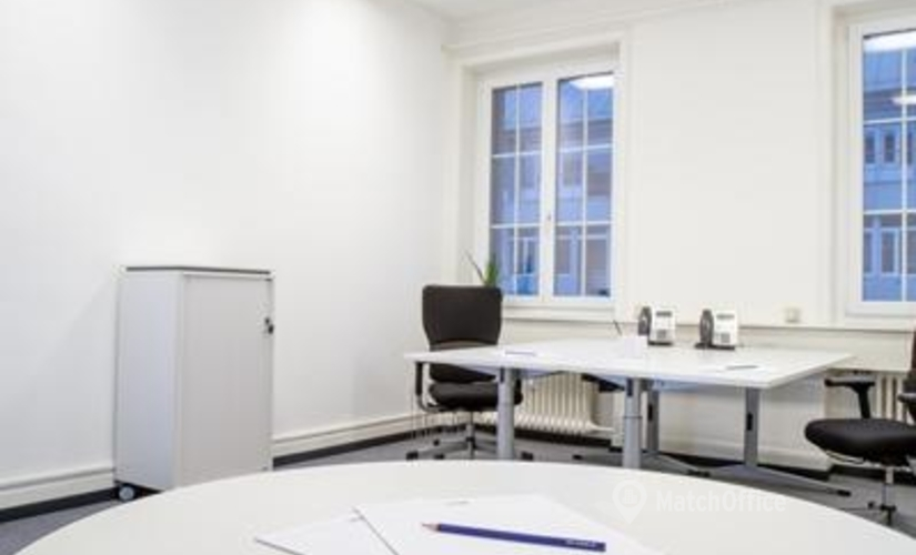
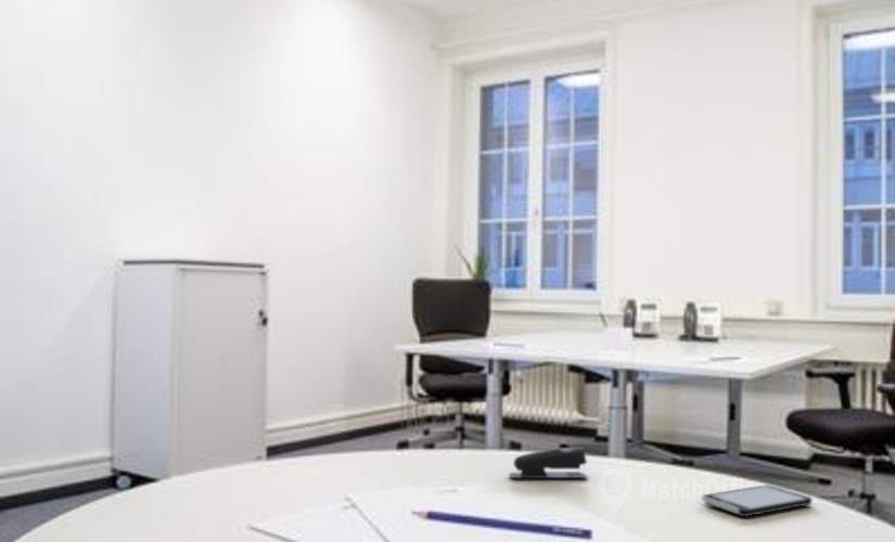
+ stapler [508,446,589,479]
+ smartphone [701,483,813,518]
